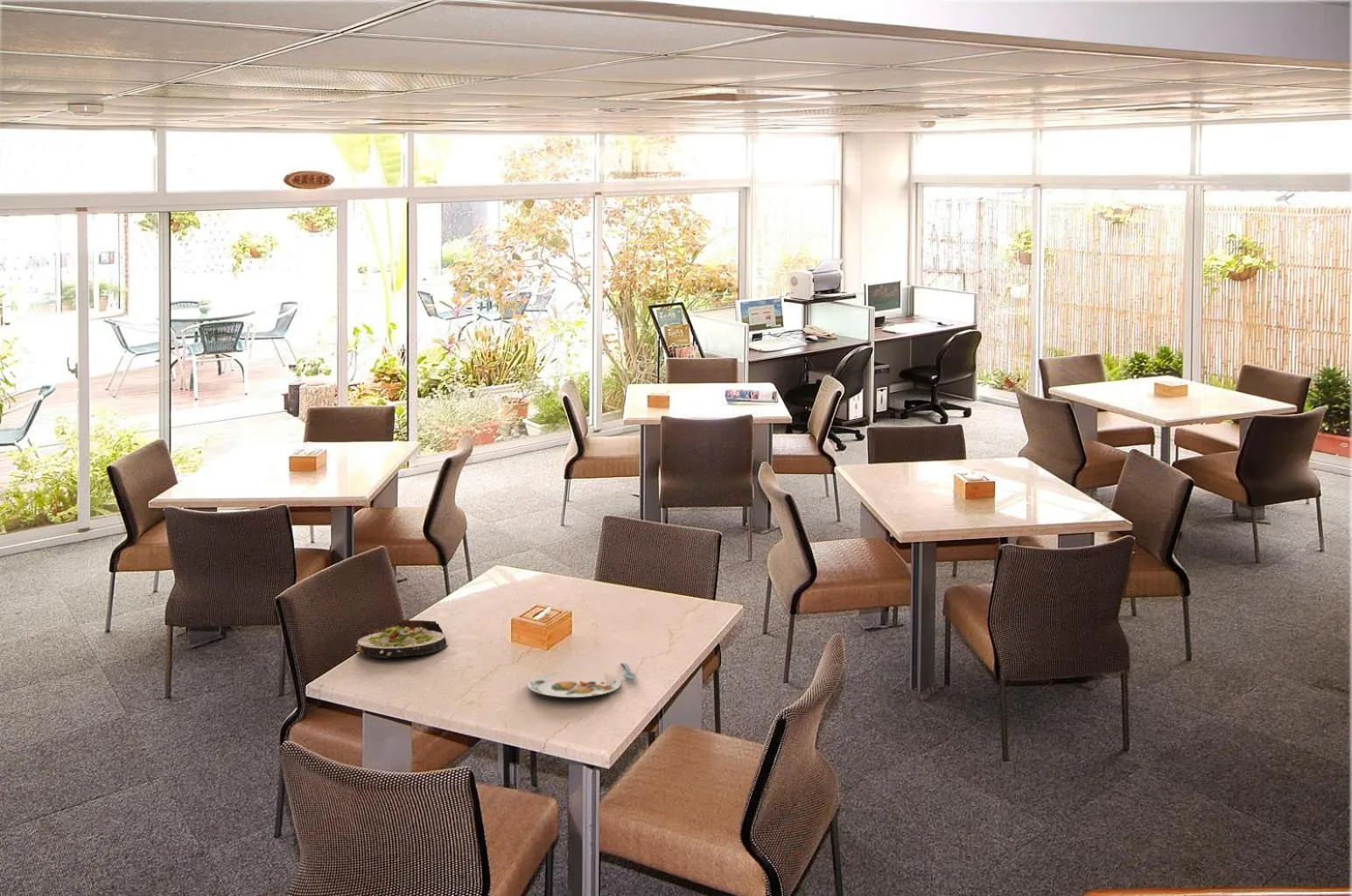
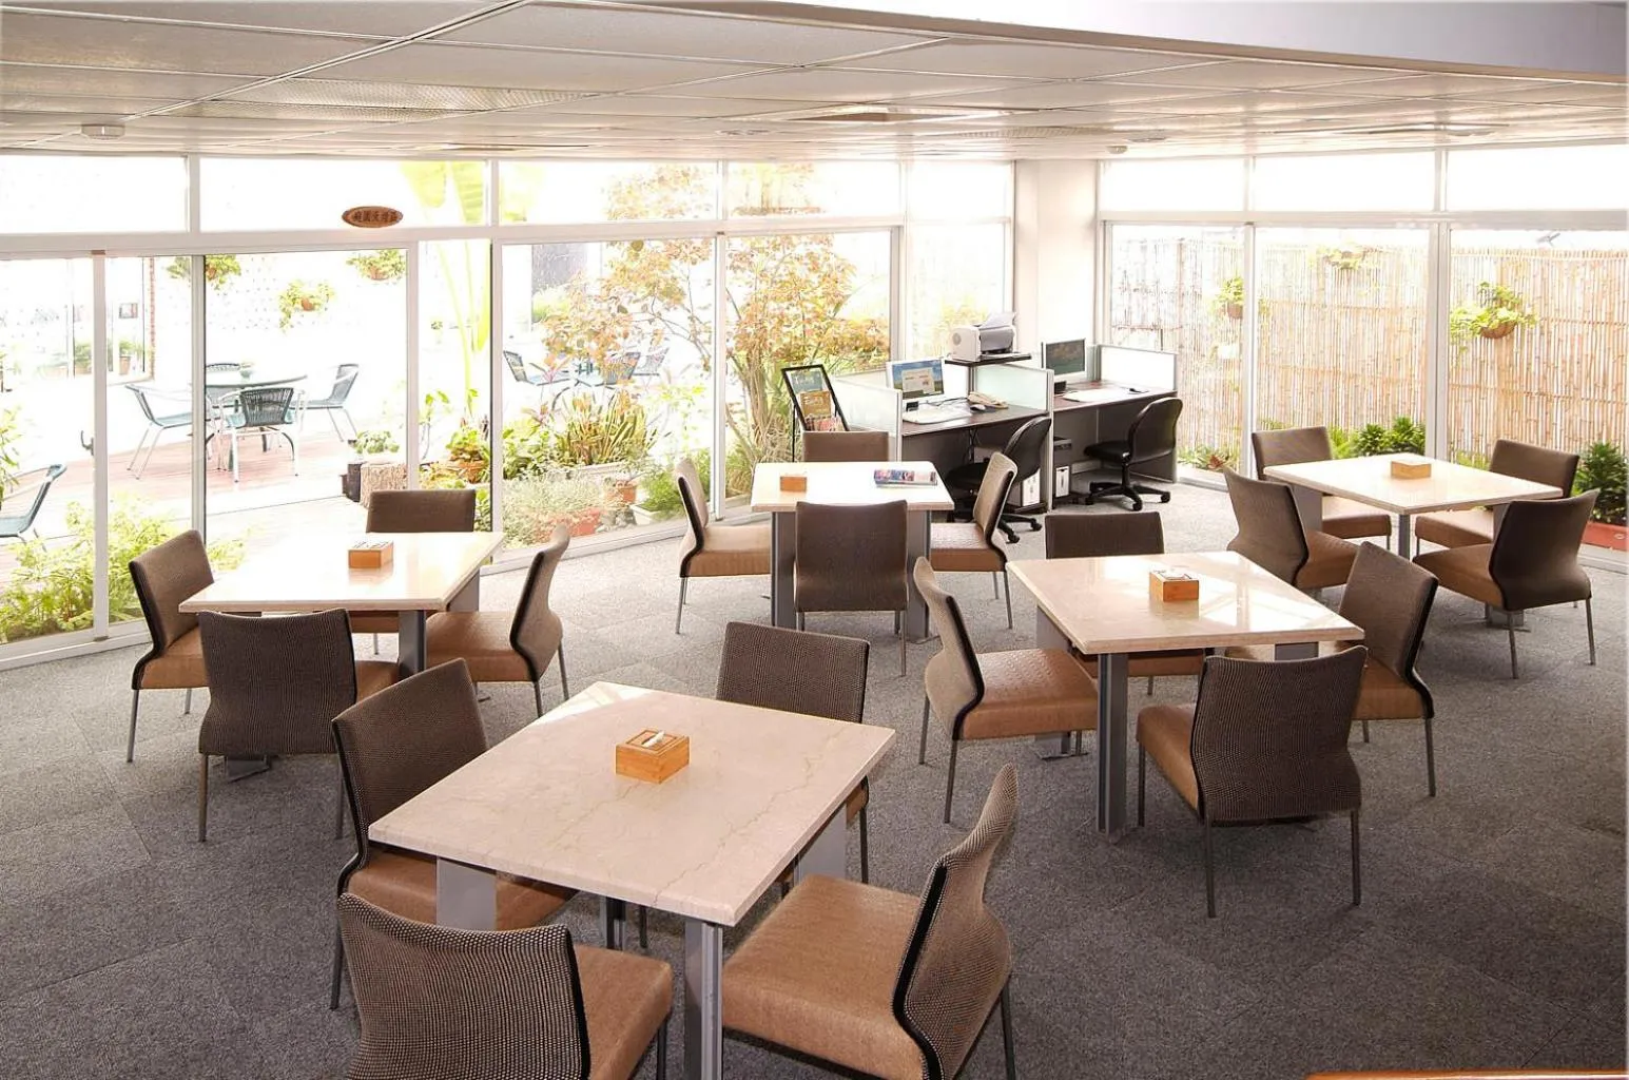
- salad plate [354,620,449,659]
- spoon [620,662,637,680]
- plate [527,671,622,698]
